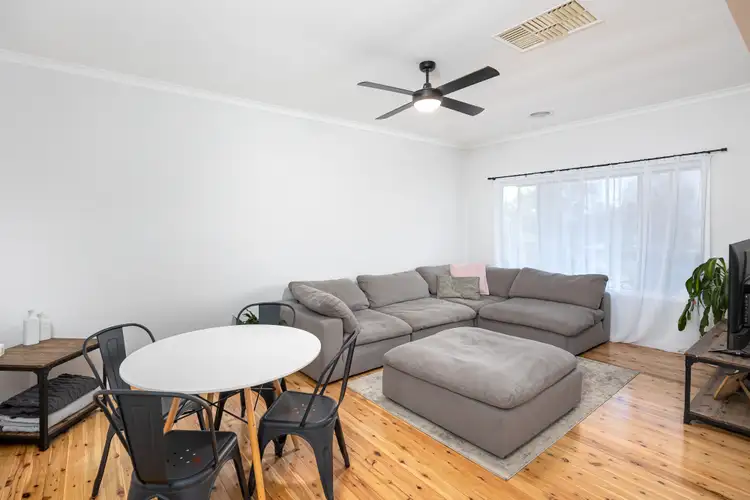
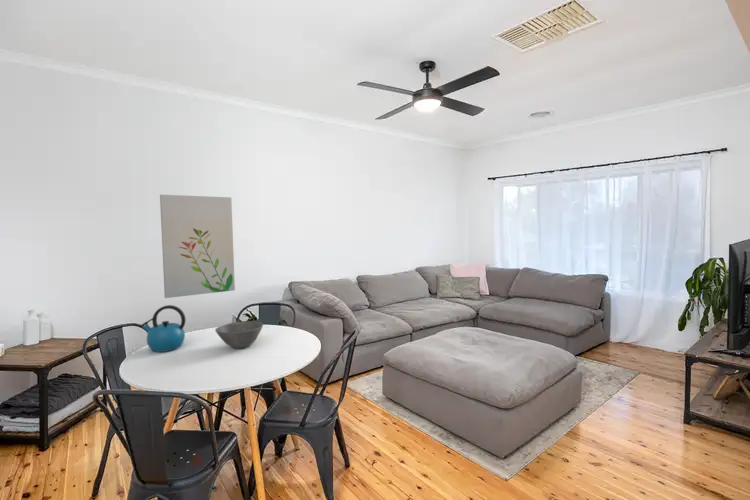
+ kettle [140,304,187,353]
+ wall art [159,194,236,299]
+ bowl [214,320,264,349]
